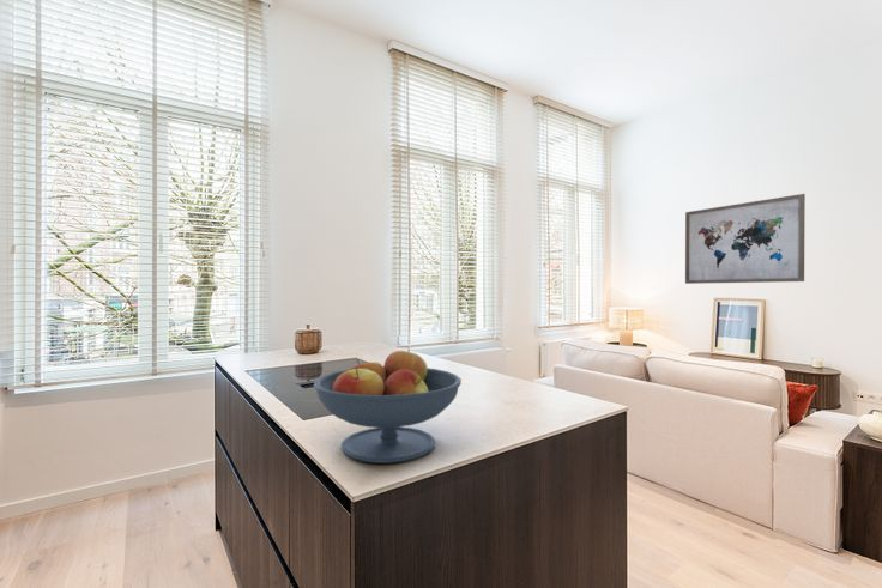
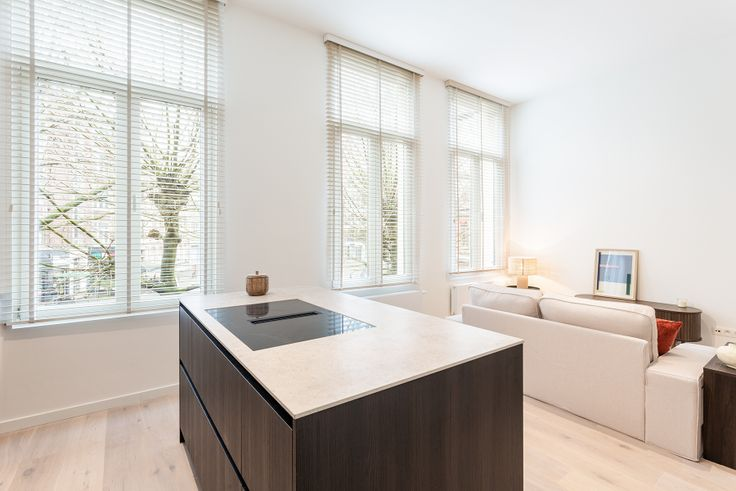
- wall art [684,193,807,285]
- fruit bowl [313,347,463,465]
